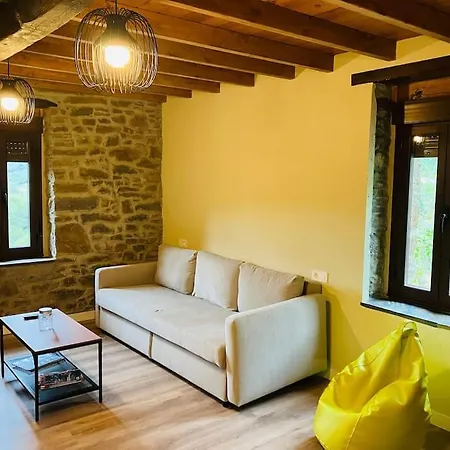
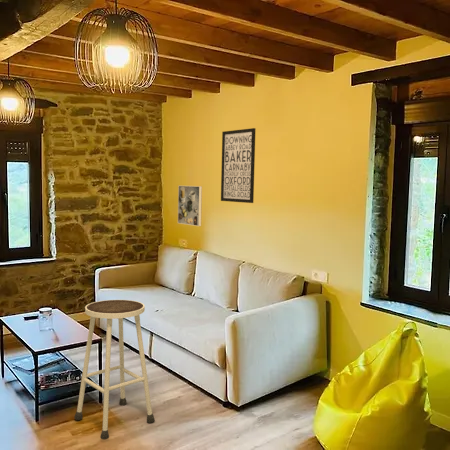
+ stool [73,299,156,441]
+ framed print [177,185,203,227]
+ wall art [220,127,257,204]
